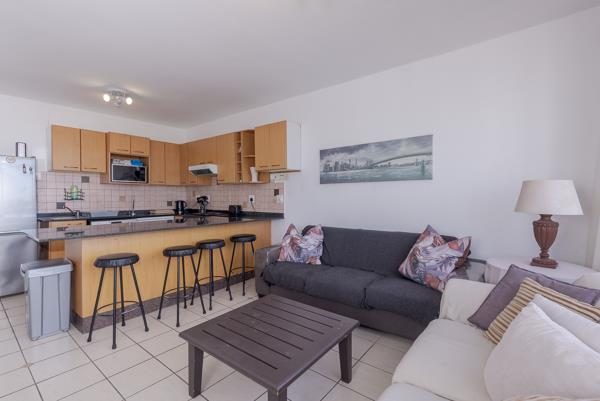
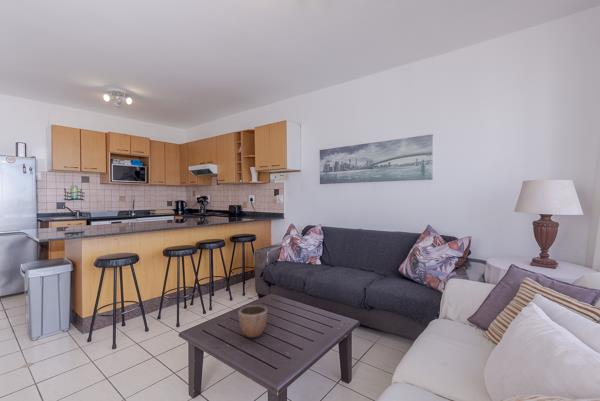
+ decorative bowl [238,304,268,339]
